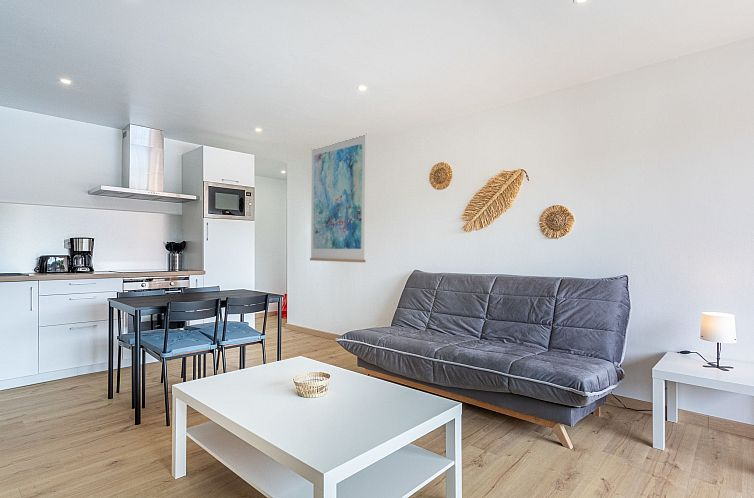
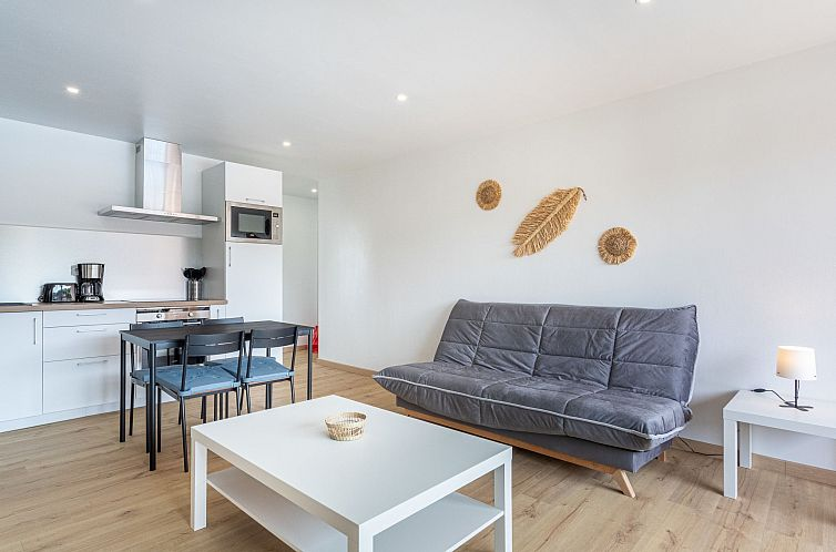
- wall art [309,135,366,263]
